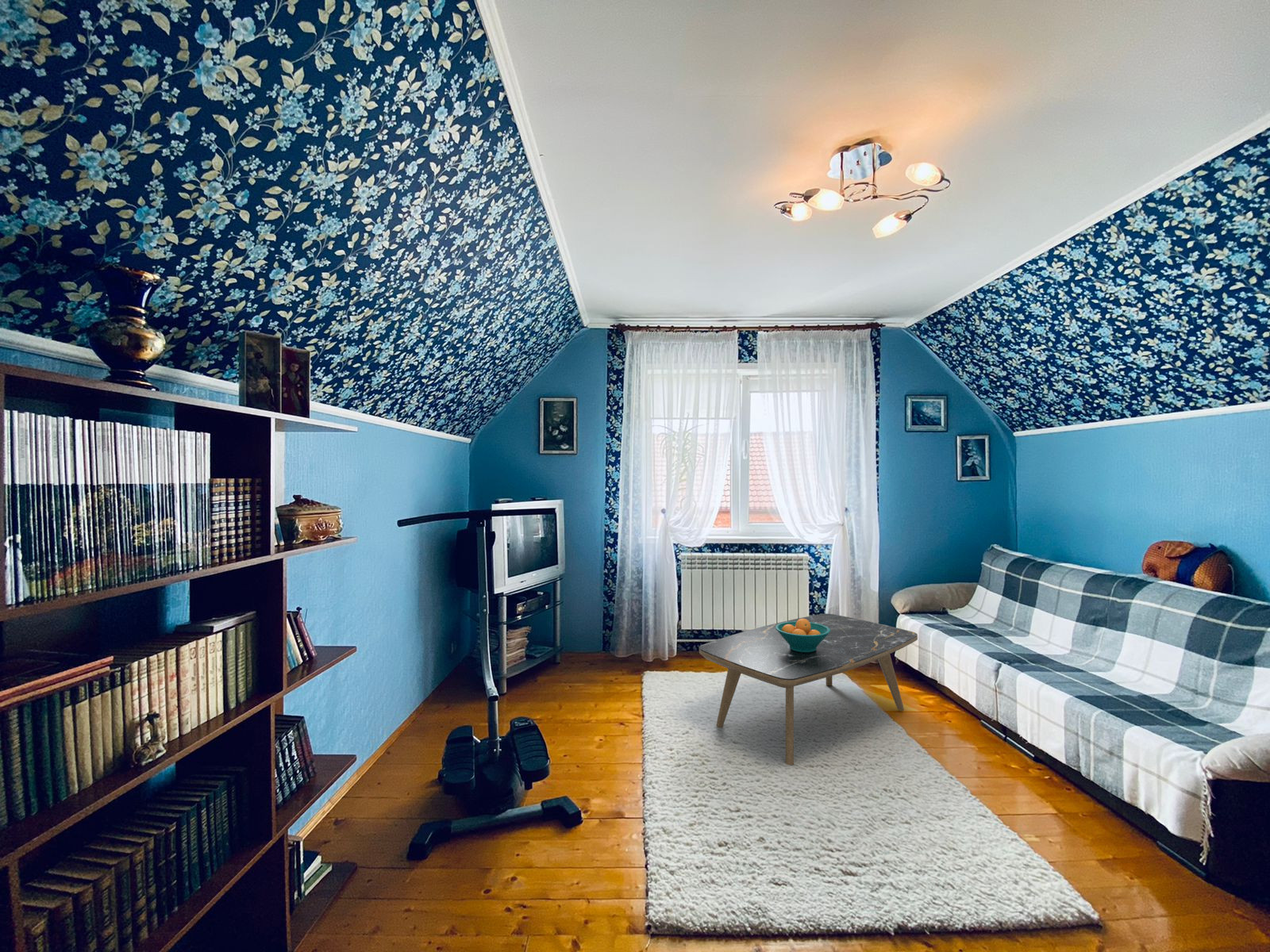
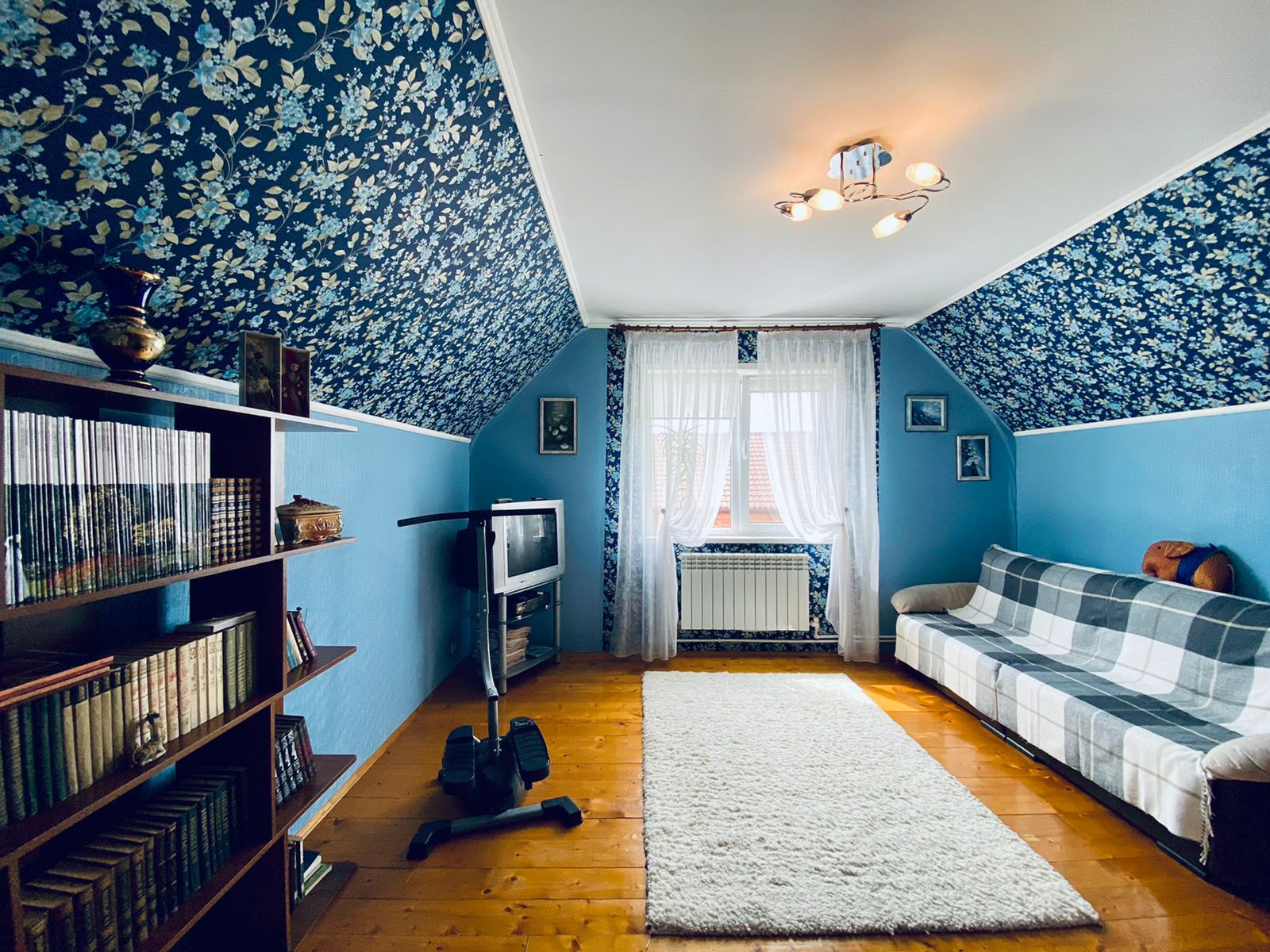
- fruit bowl [775,619,830,653]
- coffee table [698,613,918,766]
